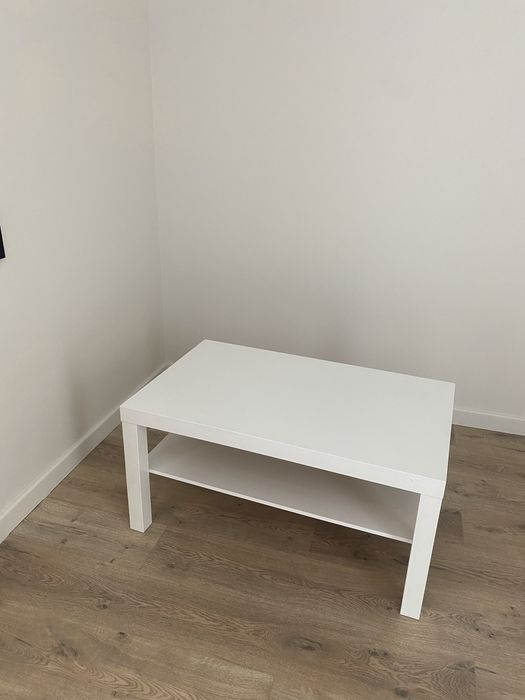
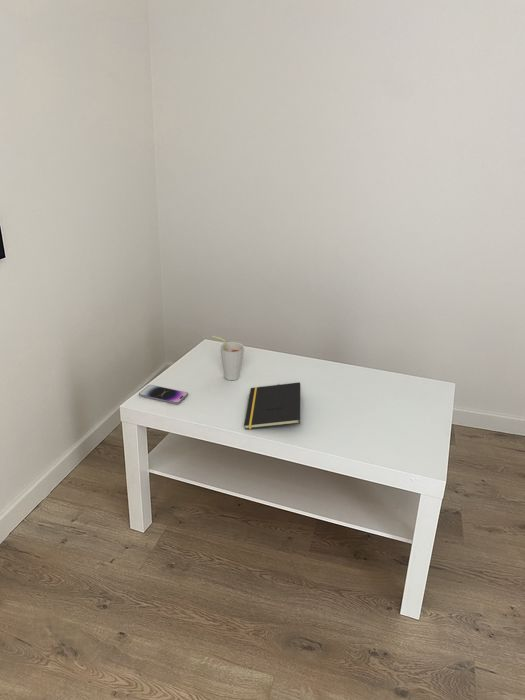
+ notepad [243,381,301,430]
+ smartphone [138,384,189,405]
+ cup [211,335,245,381]
